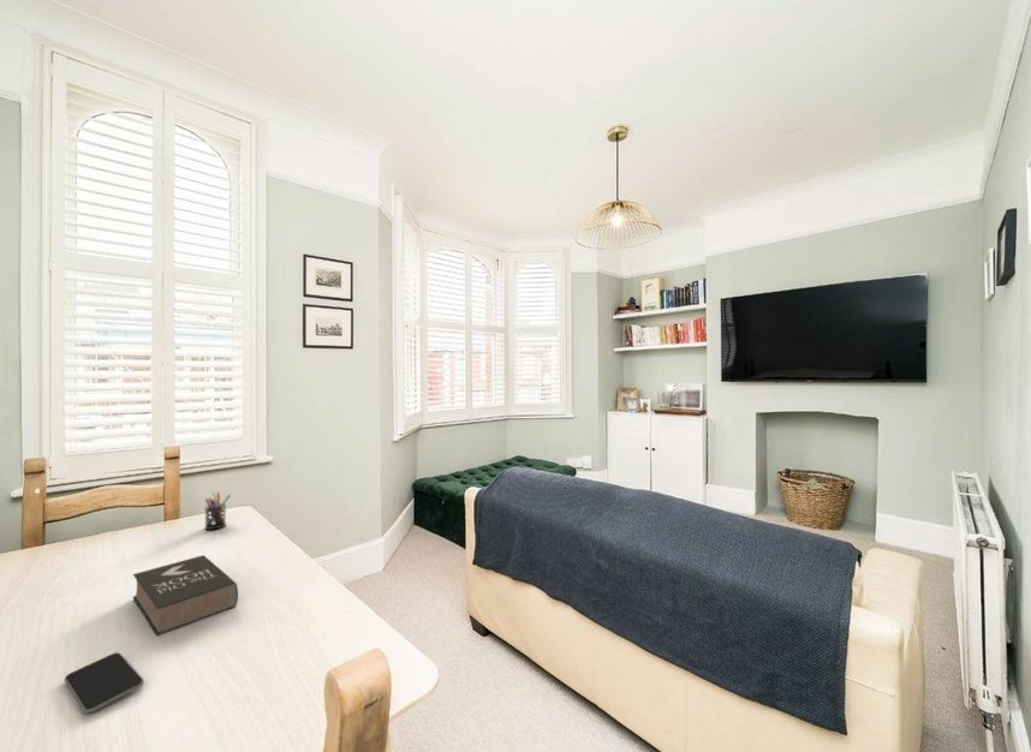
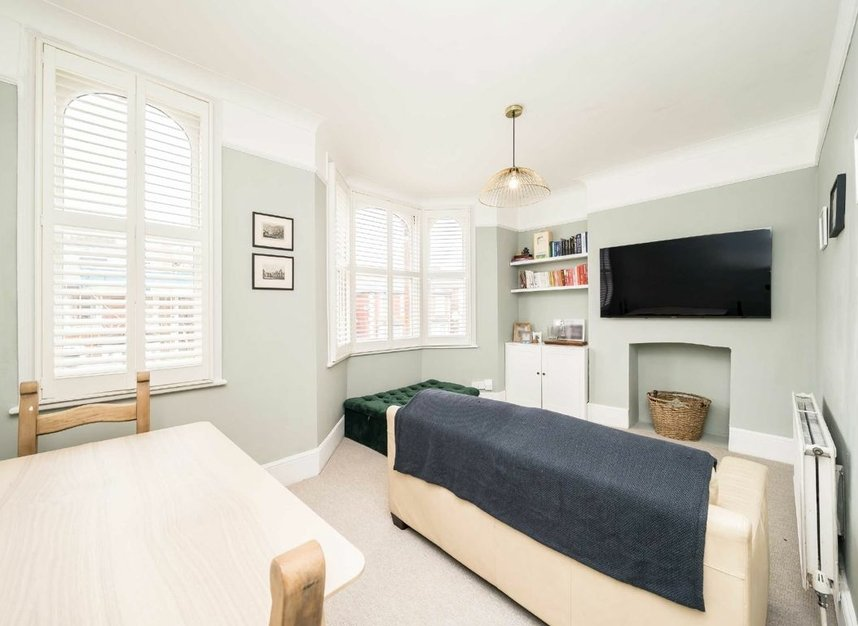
- book [132,554,239,637]
- smartphone [64,651,145,715]
- pen holder [203,491,232,531]
